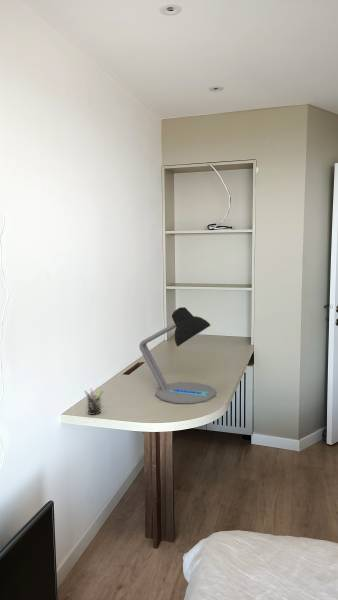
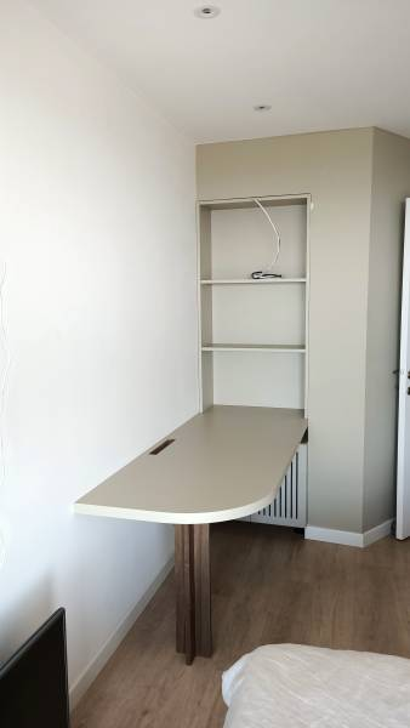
- pen holder [84,386,104,416]
- desk lamp [138,306,216,404]
